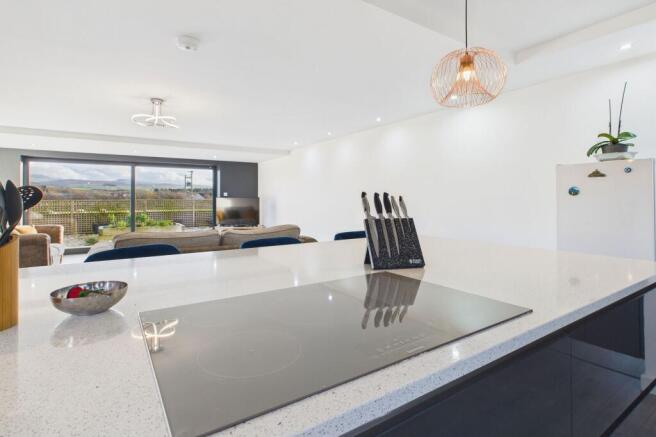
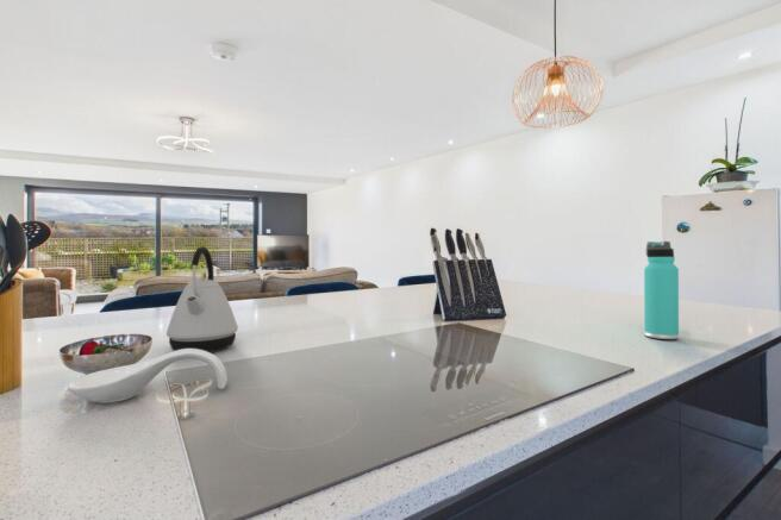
+ spoon rest [67,349,229,405]
+ thermos bottle [643,240,680,340]
+ kettle [165,245,239,353]
